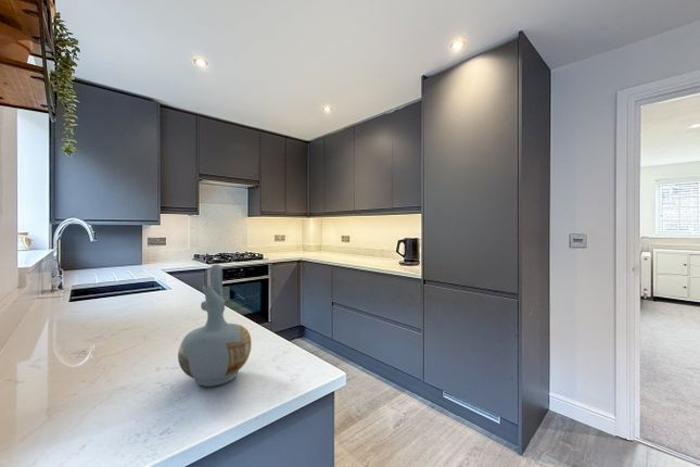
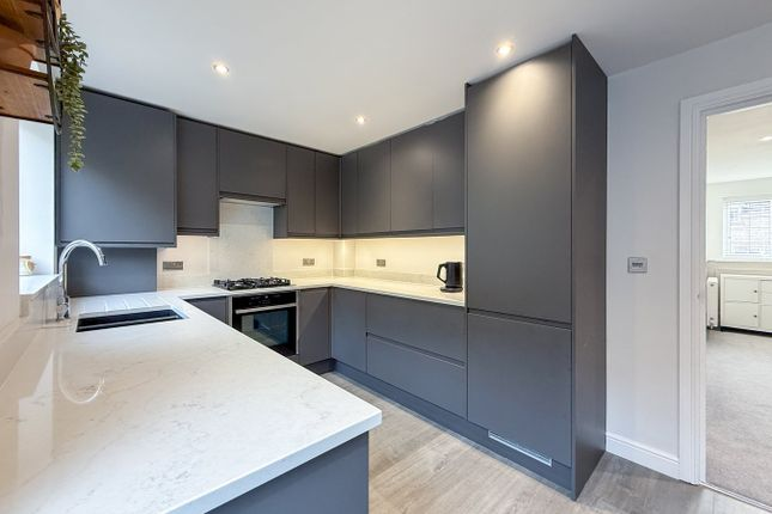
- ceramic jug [177,263,253,388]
